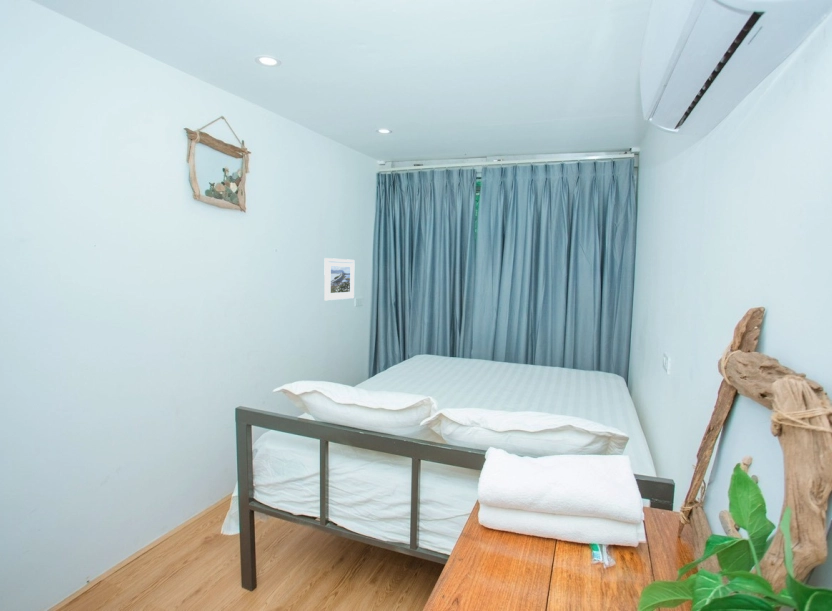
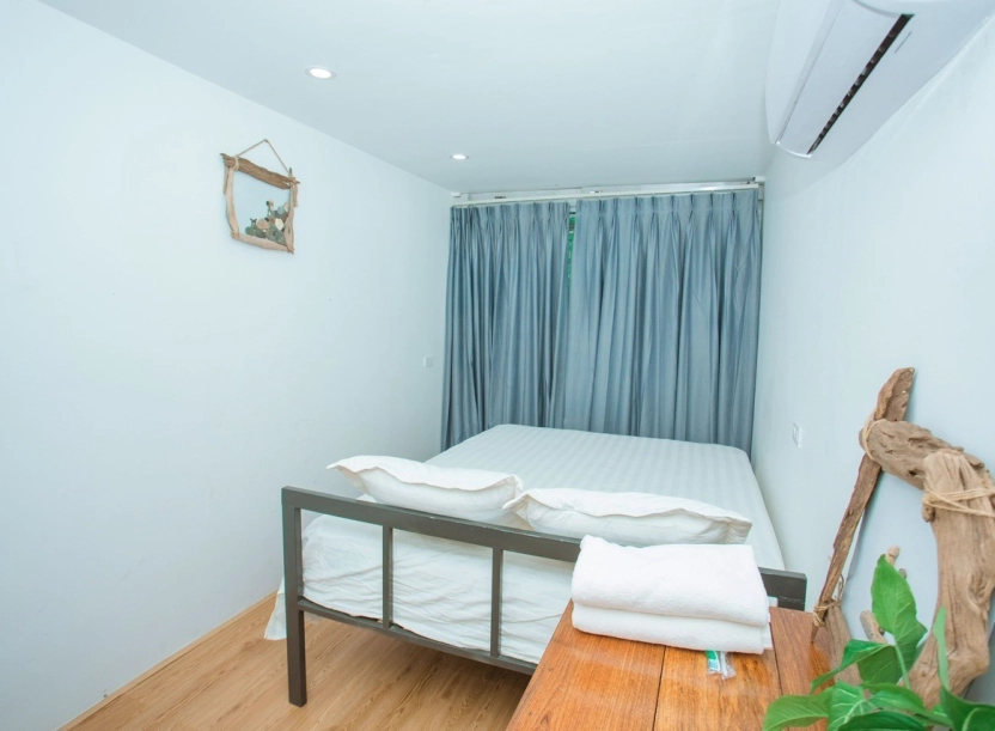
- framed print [323,257,355,302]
